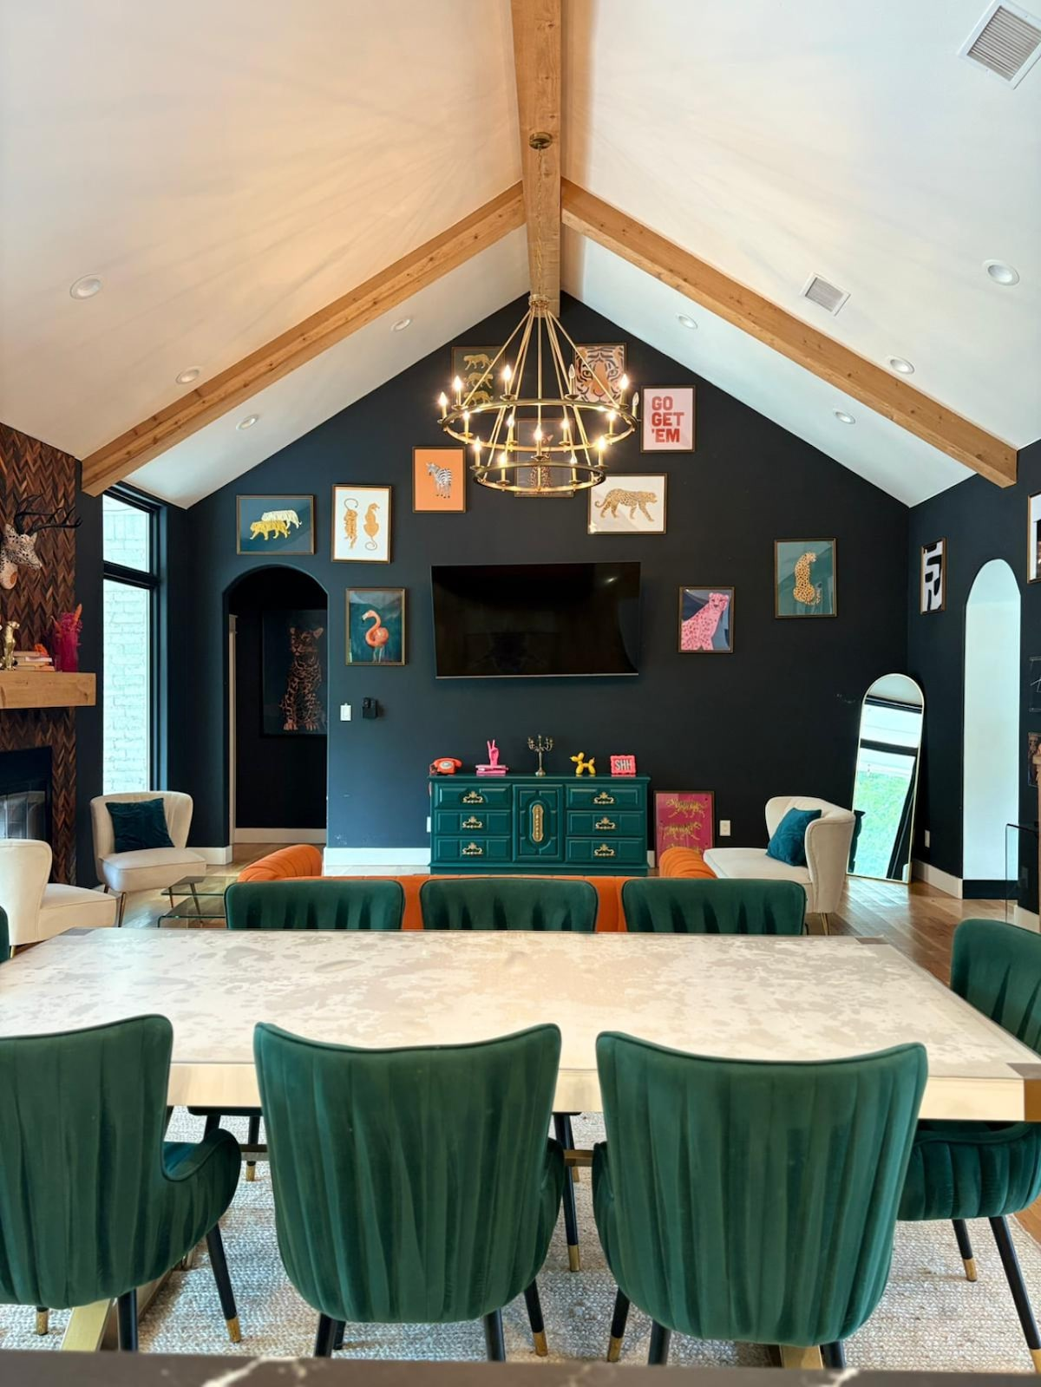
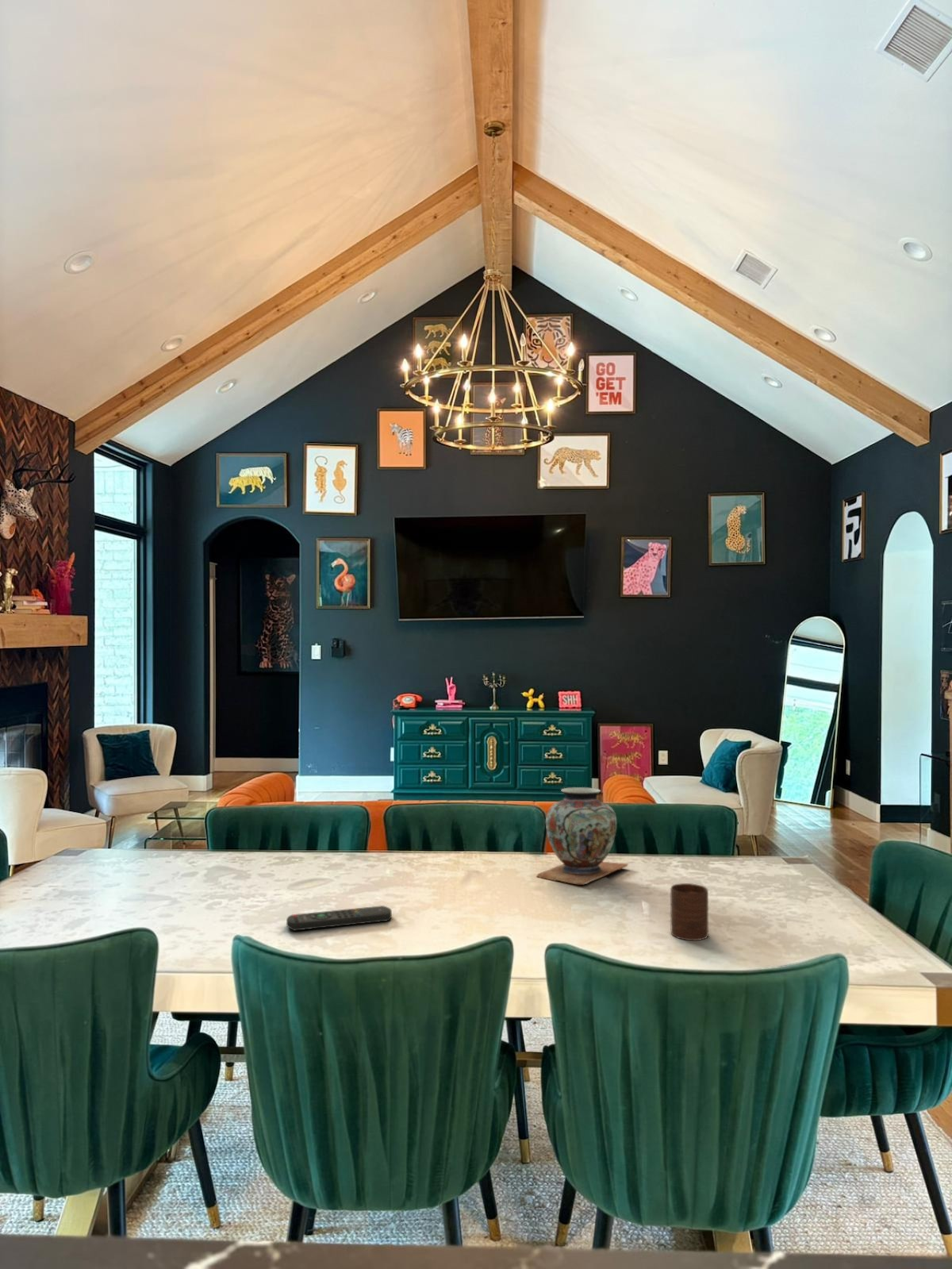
+ cup [670,883,709,941]
+ remote control [286,905,393,932]
+ decorative vase [536,786,629,886]
